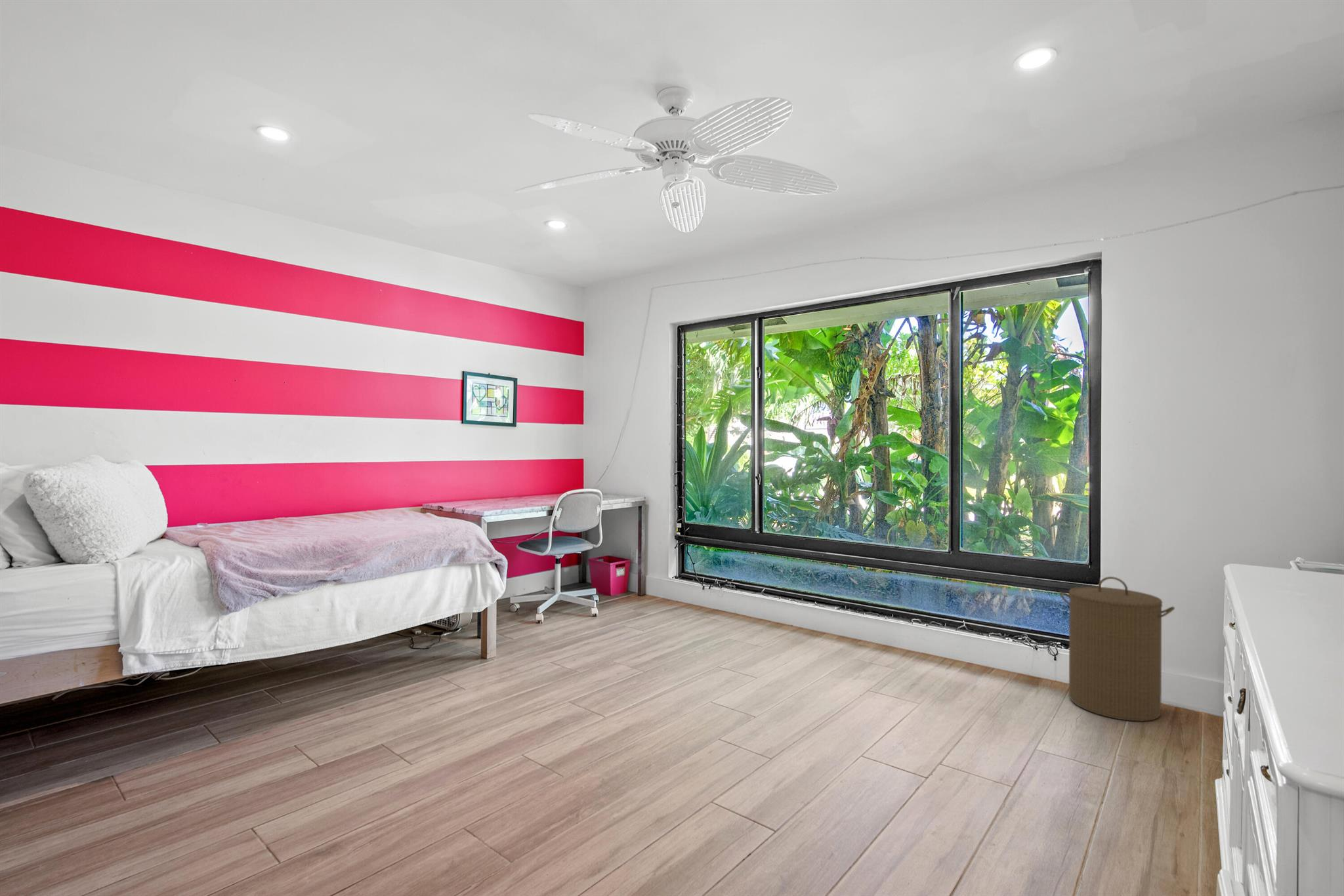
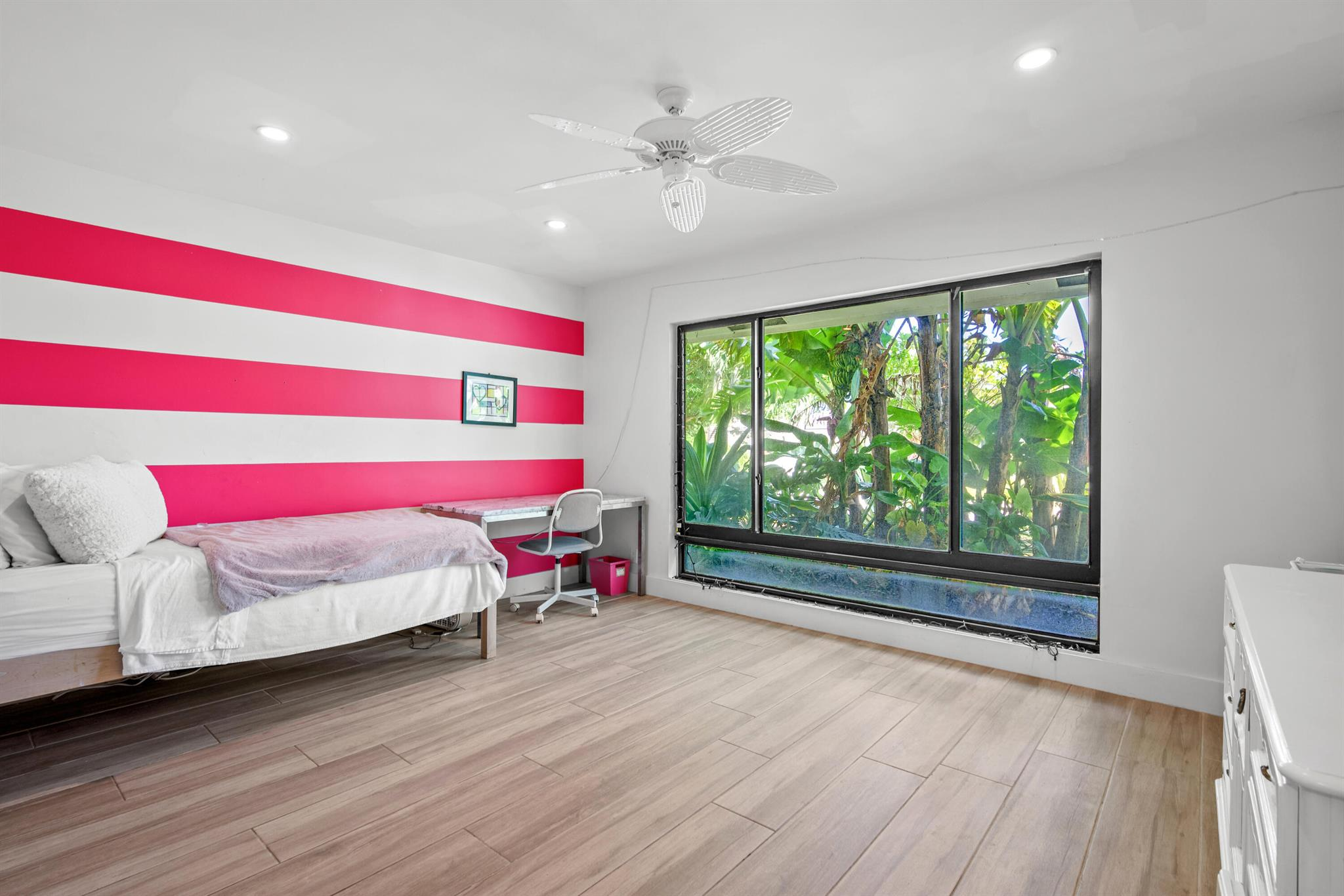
- laundry hamper [1059,576,1175,722]
